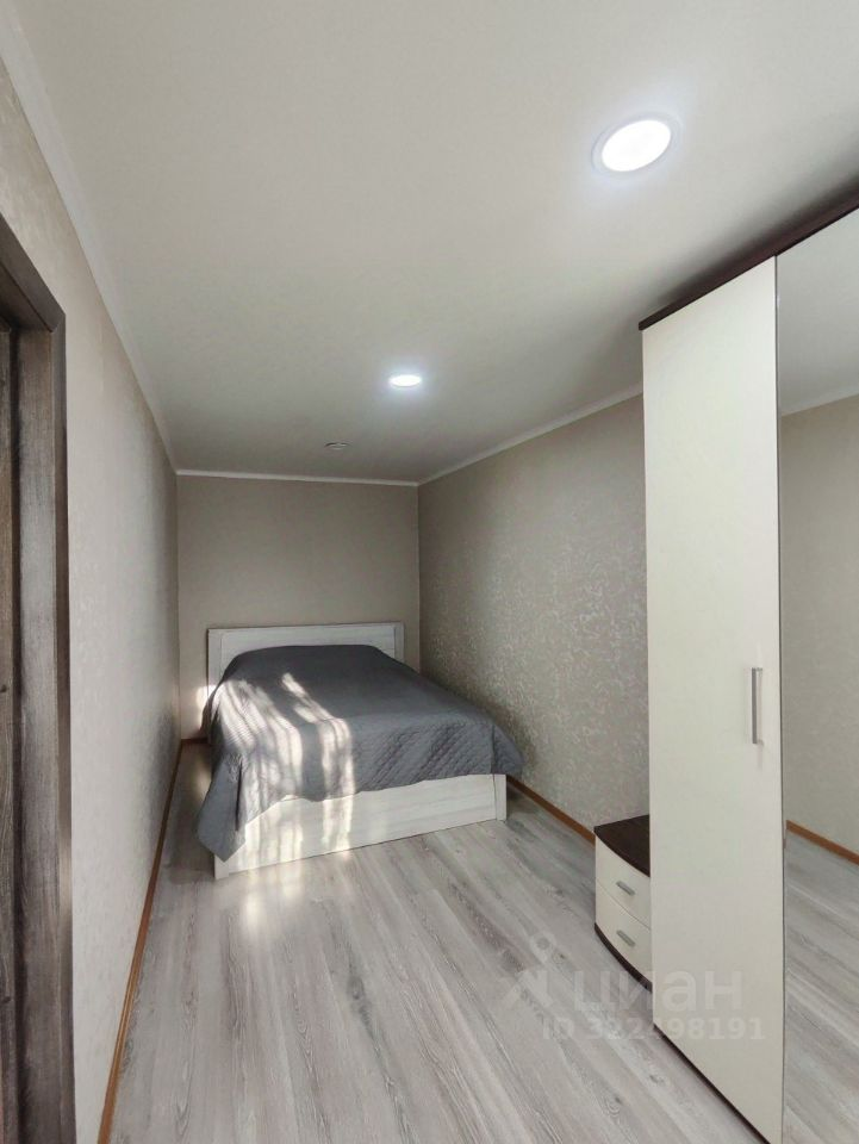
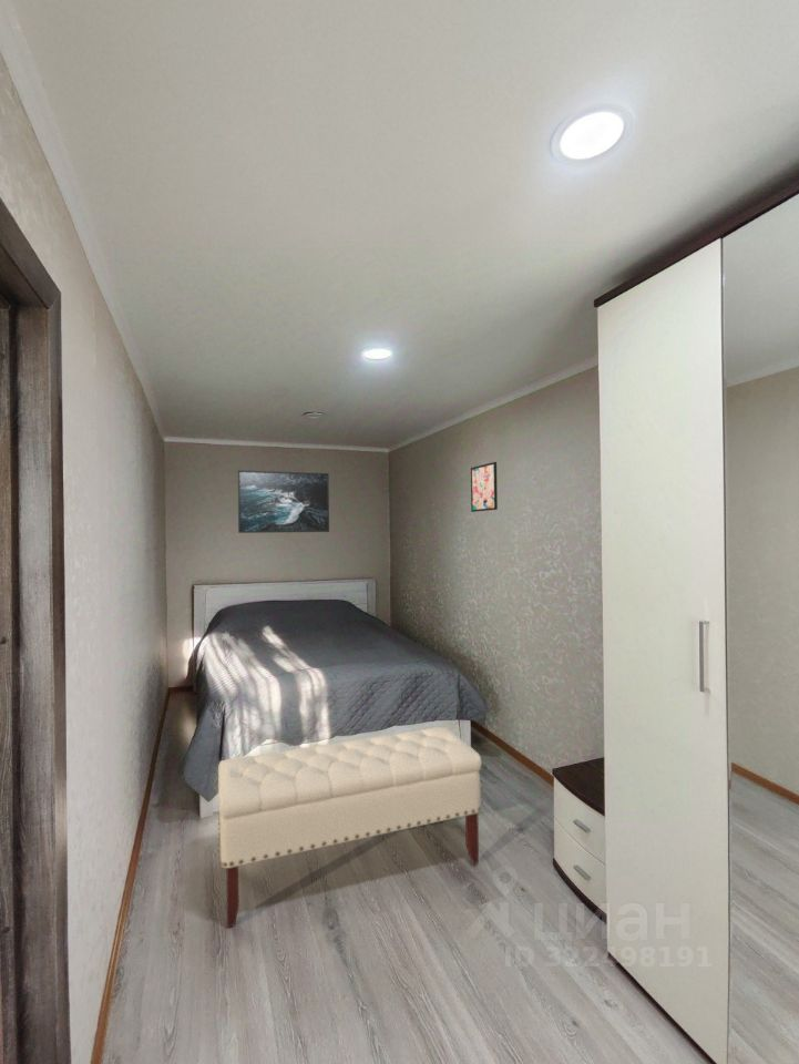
+ wall art [470,461,499,513]
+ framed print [237,469,330,534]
+ bench [217,726,483,929]
